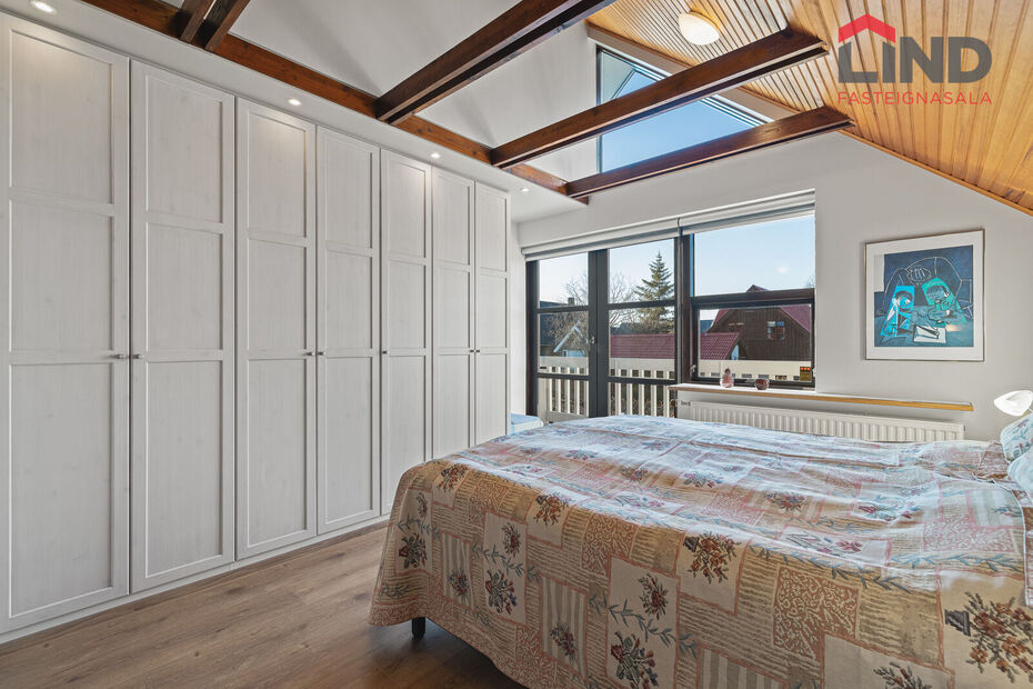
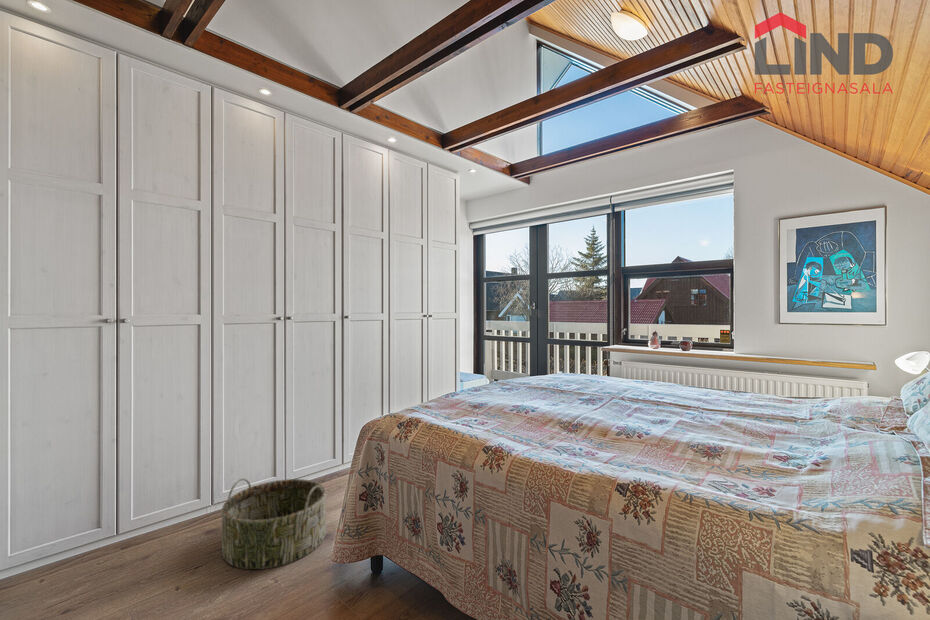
+ basket [221,477,327,570]
